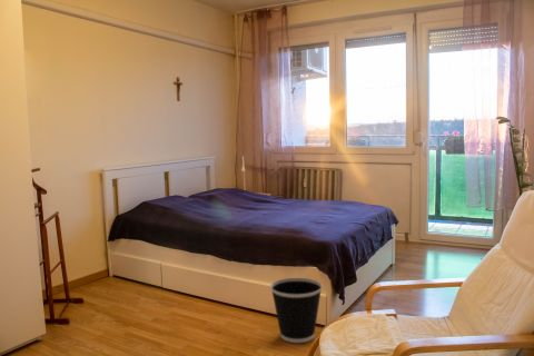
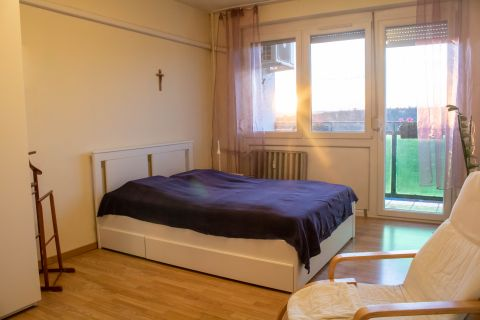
- wastebasket [269,277,324,344]
